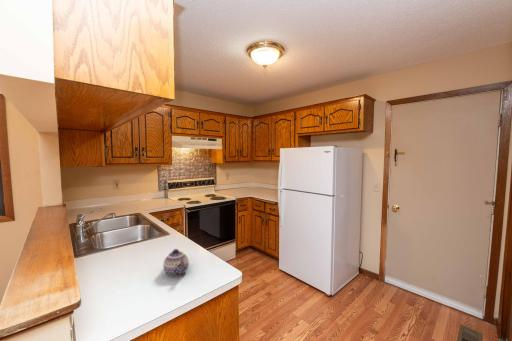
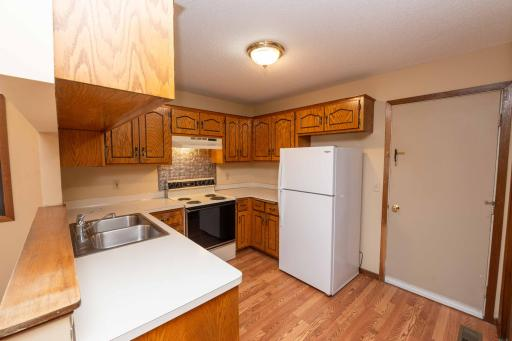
- teapot [162,248,190,278]
